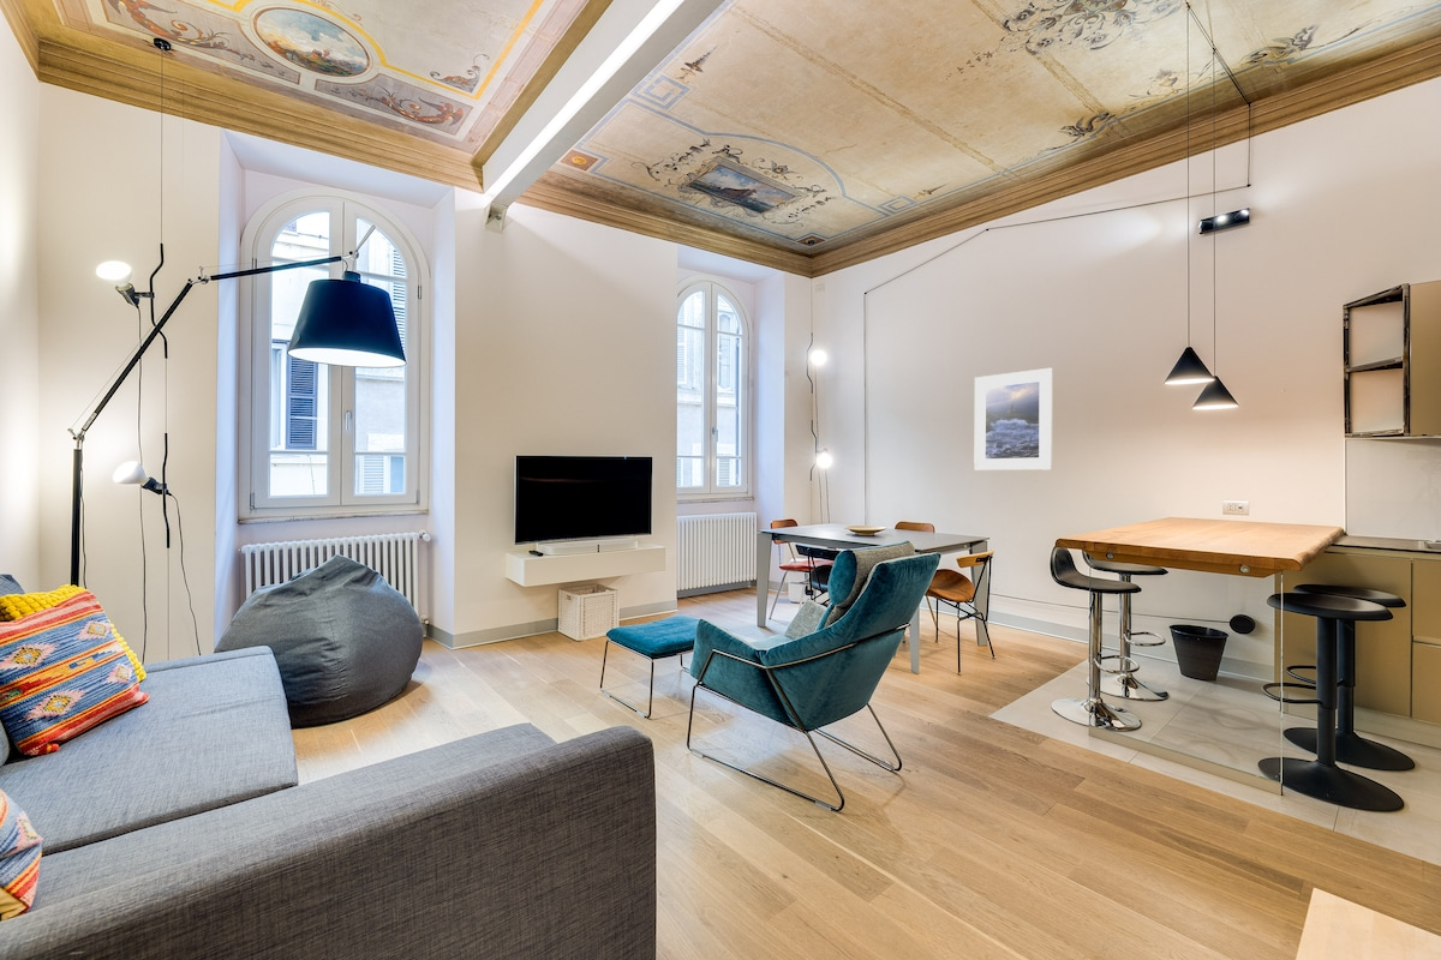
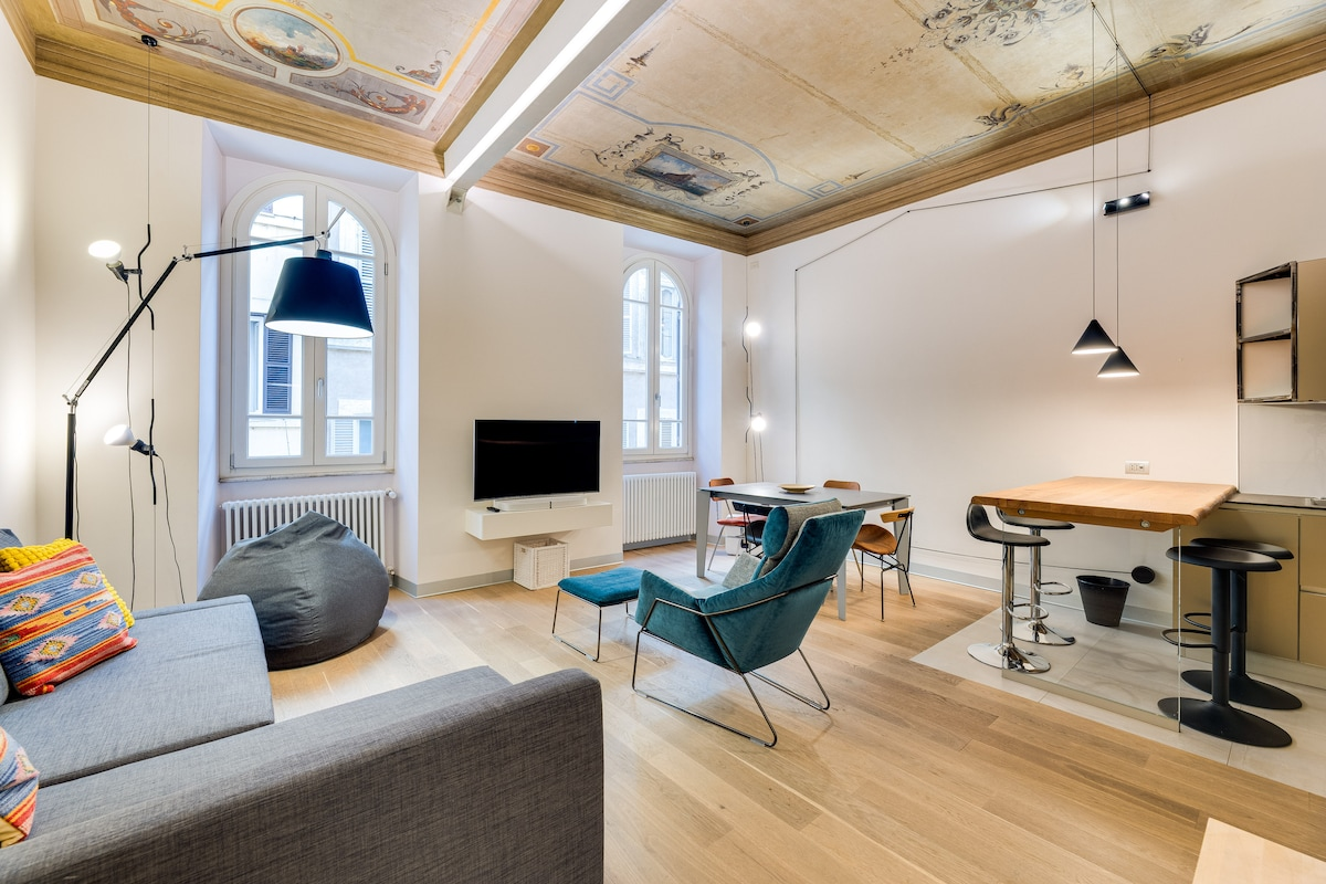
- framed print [973,367,1054,472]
